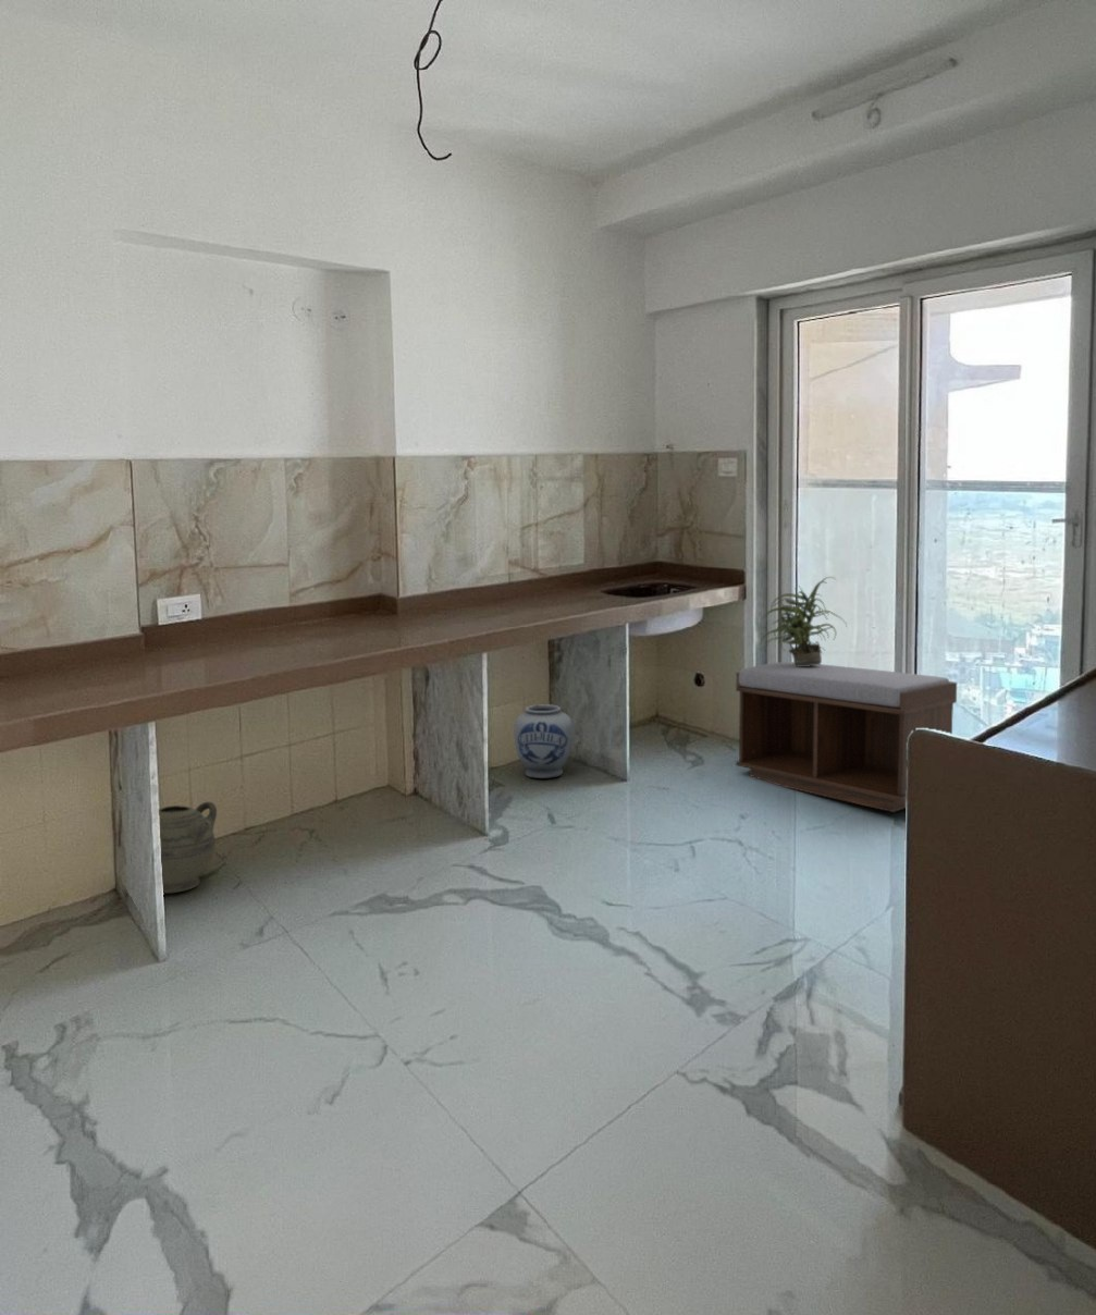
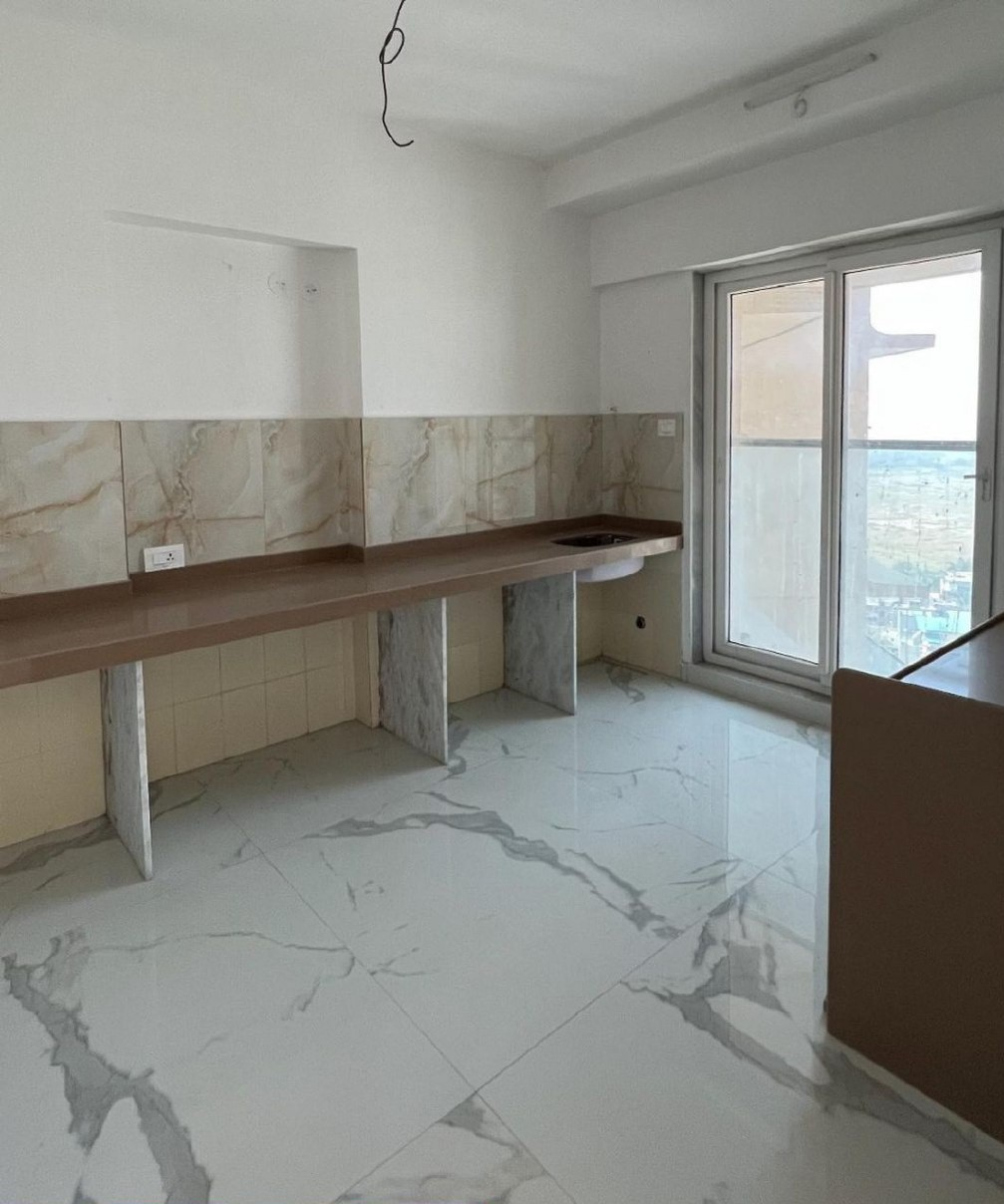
- bench [735,661,957,814]
- vase [513,703,573,780]
- potted plant [759,576,848,666]
- ceramic jug [158,802,217,893]
